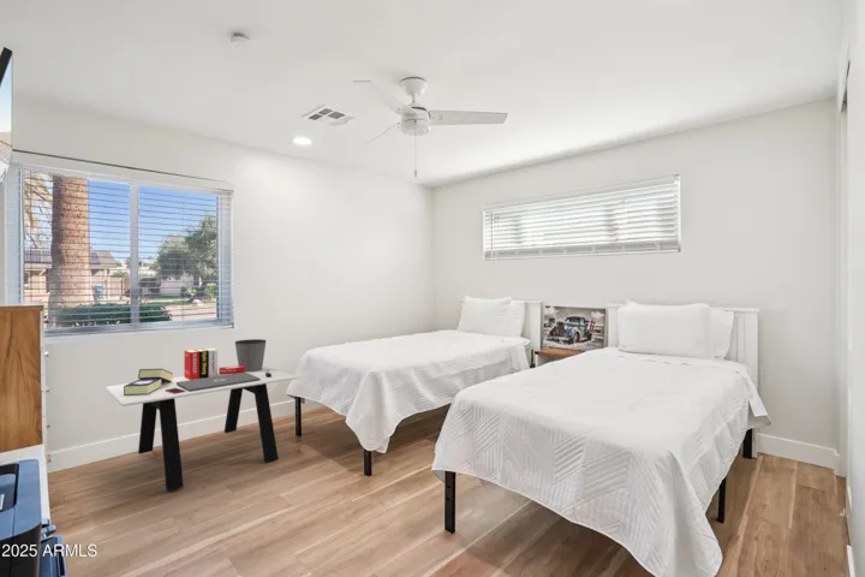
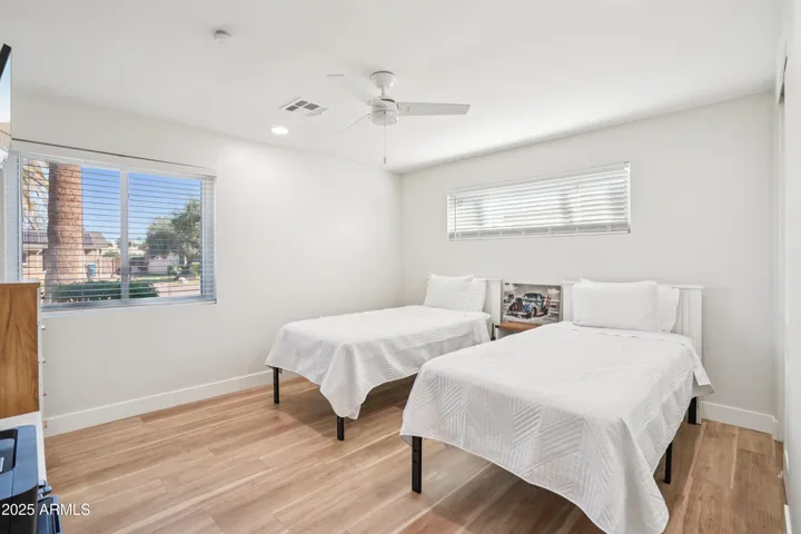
- desk [105,338,299,492]
